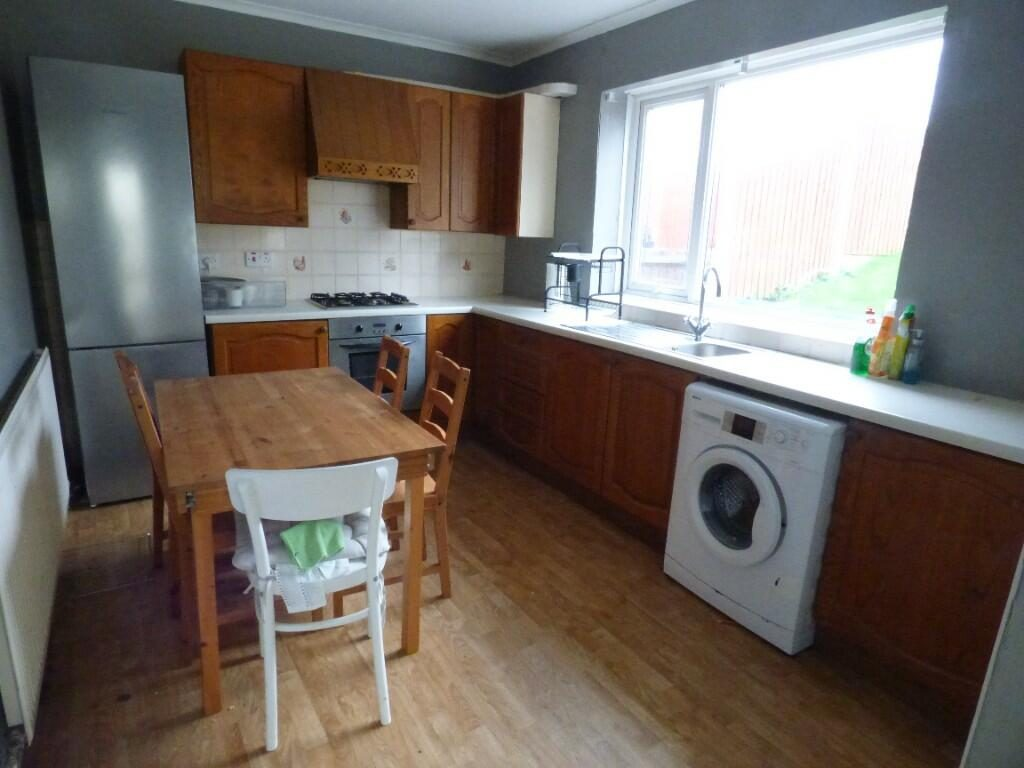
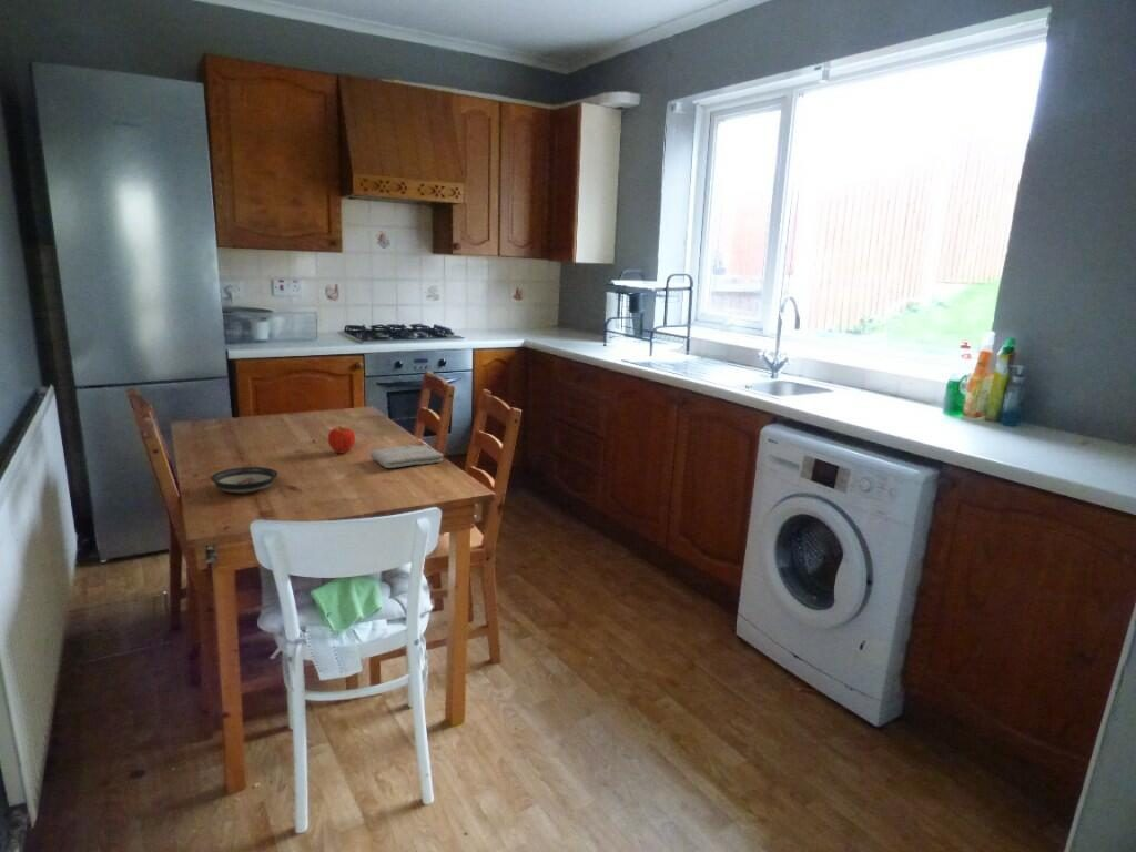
+ fruit [327,425,356,455]
+ saucer [210,466,280,495]
+ washcloth [368,444,444,469]
